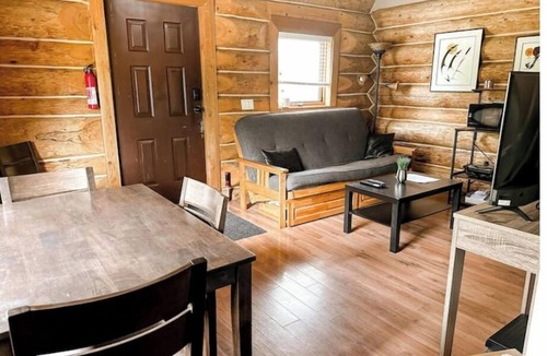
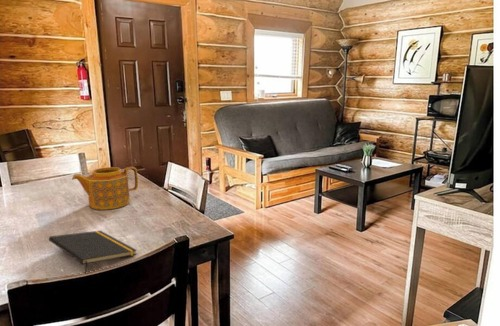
+ notepad [48,230,138,273]
+ teapot [71,166,139,211]
